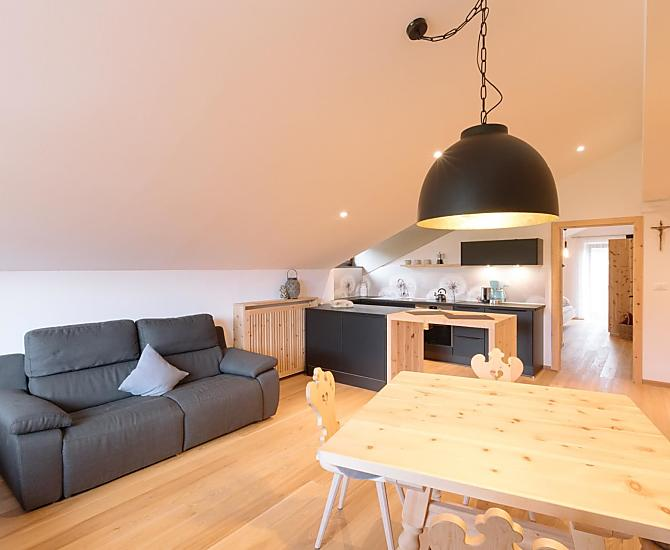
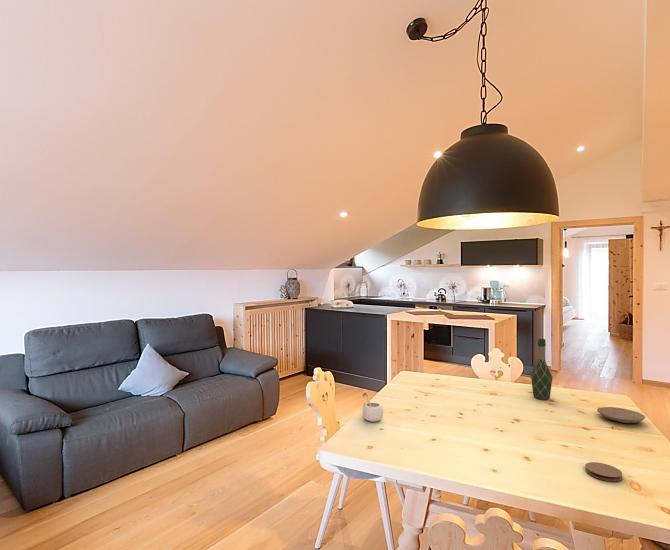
+ wine bottle [530,338,553,400]
+ mug [361,391,384,423]
+ coaster [585,461,623,482]
+ plate [596,406,646,424]
